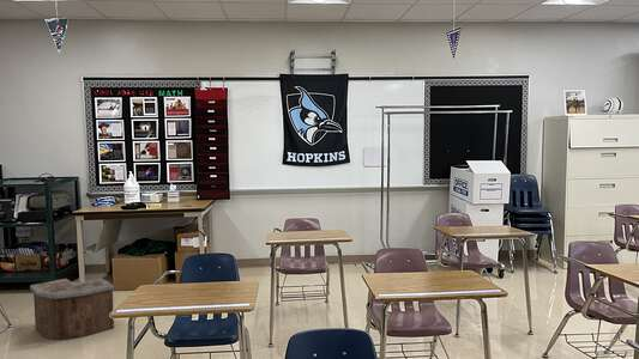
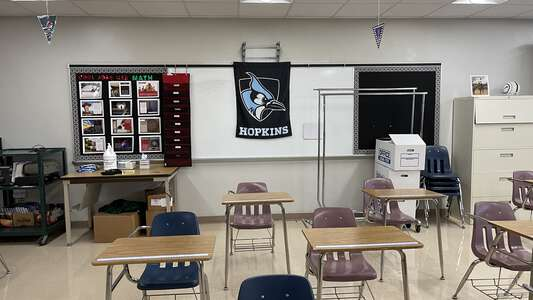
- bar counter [29,278,115,341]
